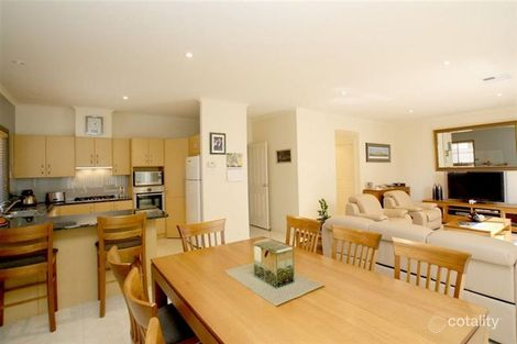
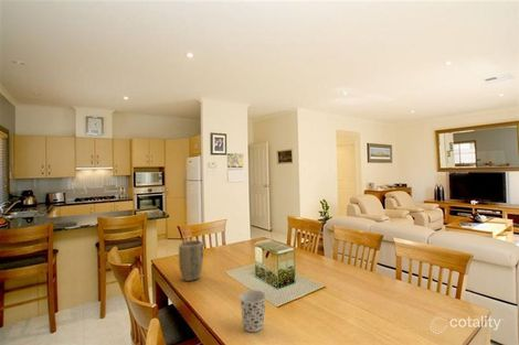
+ cup [239,289,267,333]
+ plant pot [178,239,204,282]
